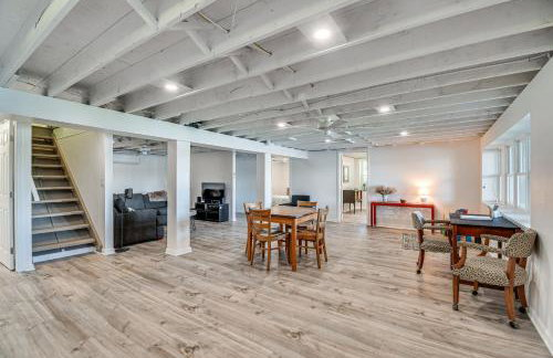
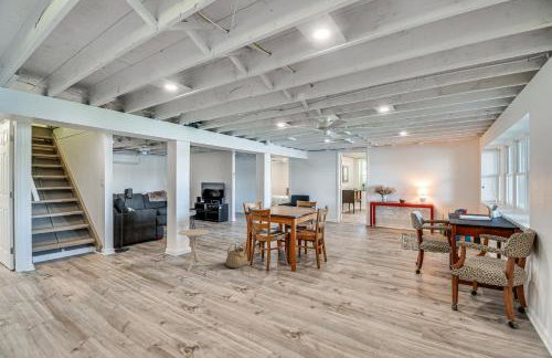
+ side table [177,228,212,273]
+ basket [225,242,248,270]
